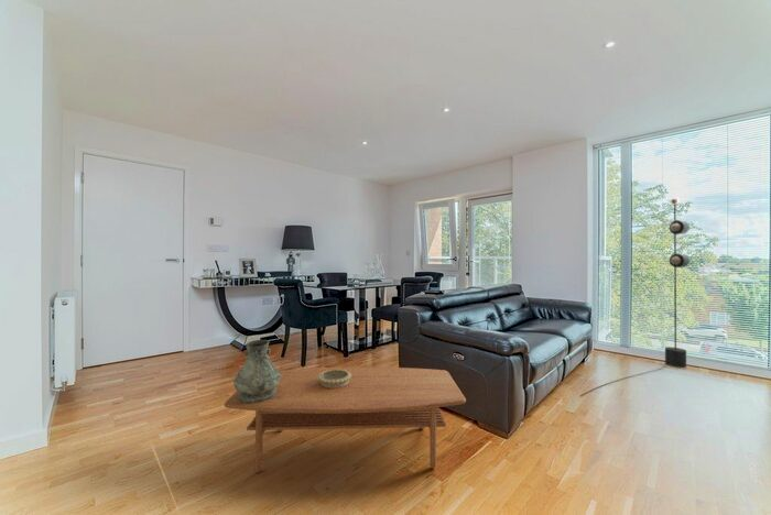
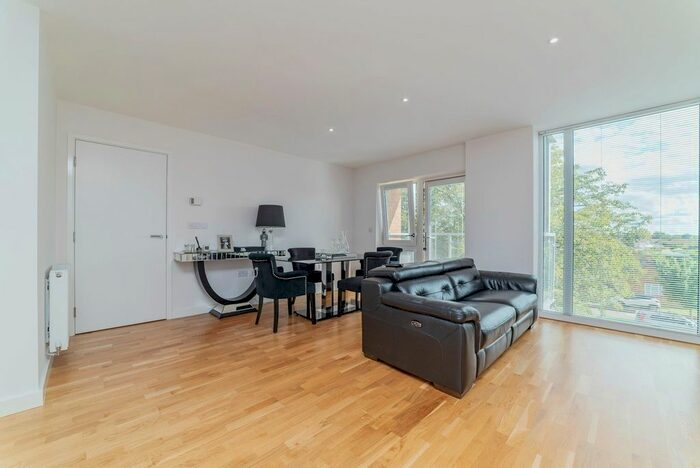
- decorative bowl [318,370,351,388]
- coffee table [224,366,467,473]
- vase [232,339,281,403]
- floor lamp [579,197,691,397]
